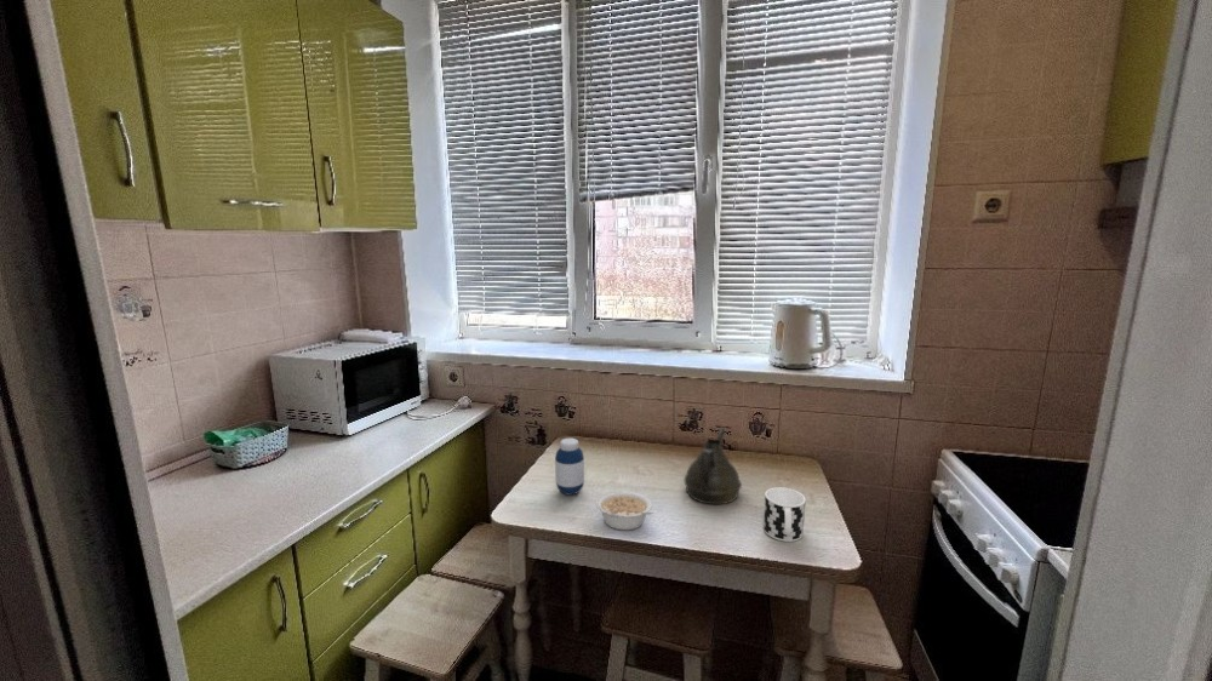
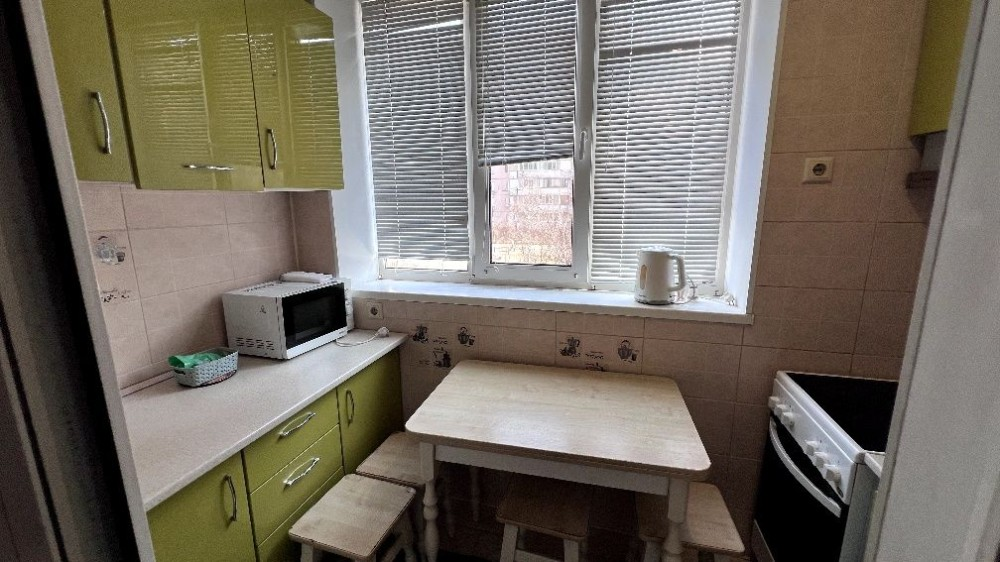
- cup [762,486,807,543]
- teapot [682,425,743,505]
- legume [595,490,654,531]
- medicine bottle [554,437,585,497]
